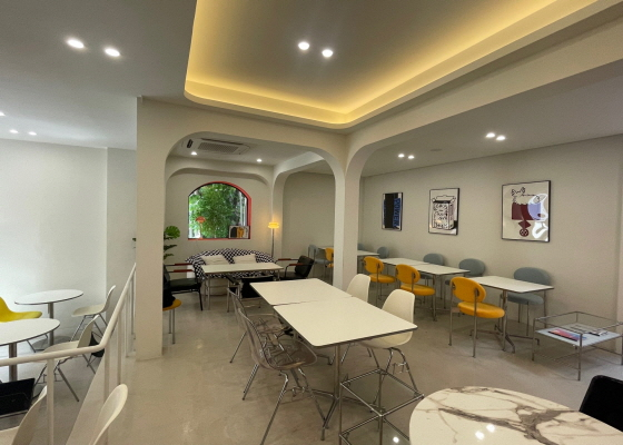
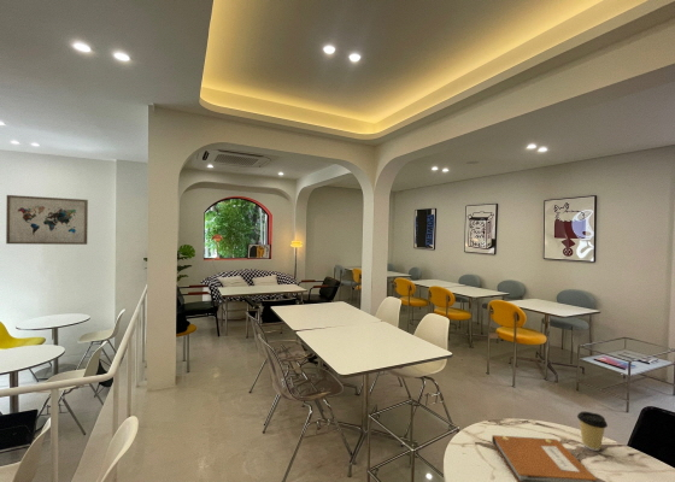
+ wall art [5,194,89,246]
+ coffee cup [576,411,609,452]
+ notebook [491,434,598,482]
